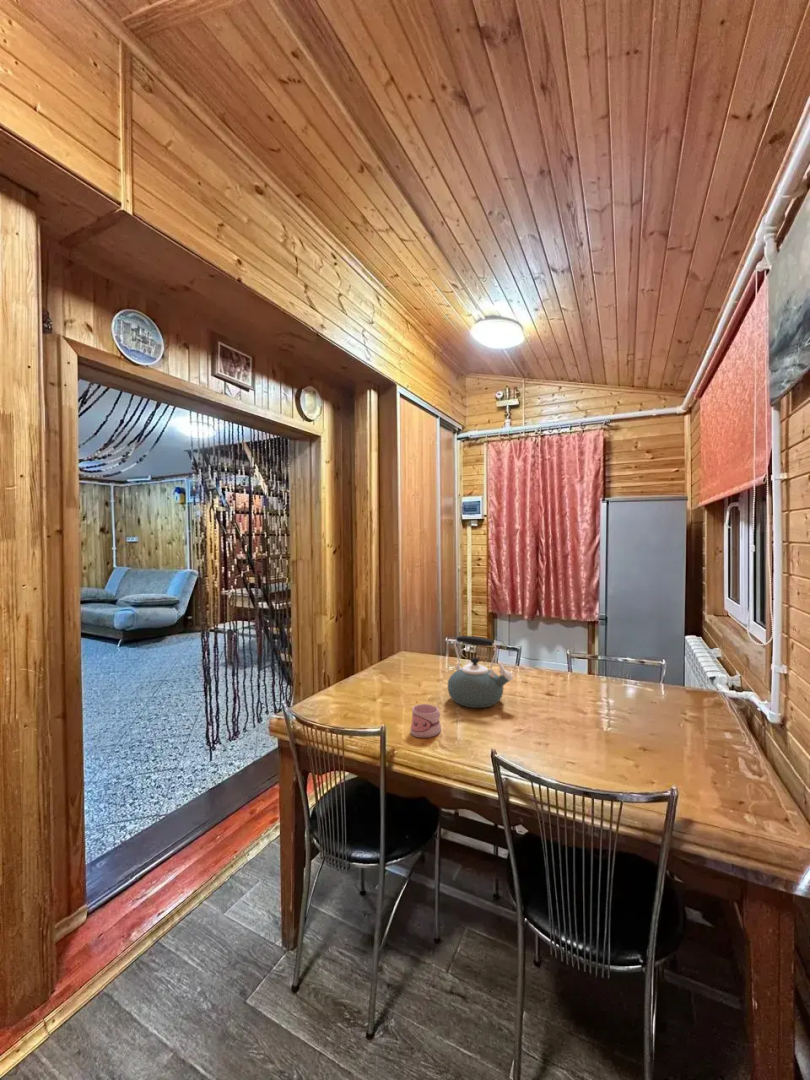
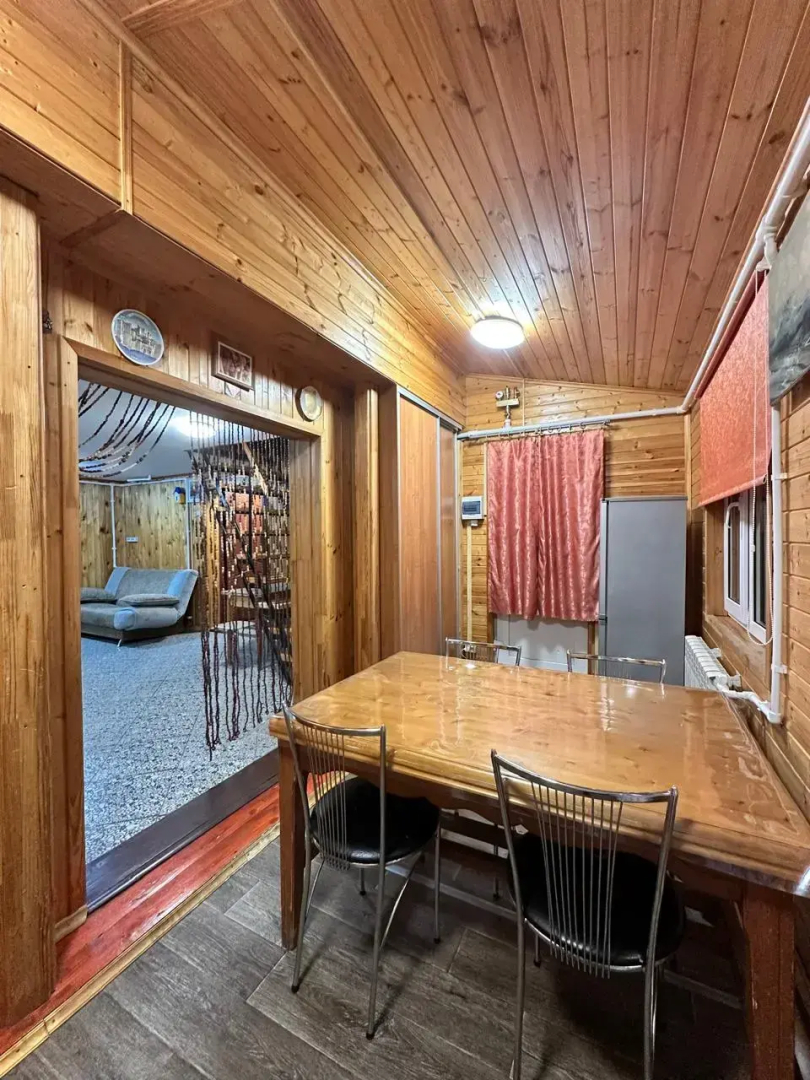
- kettle [447,635,514,709]
- mug [410,703,442,739]
